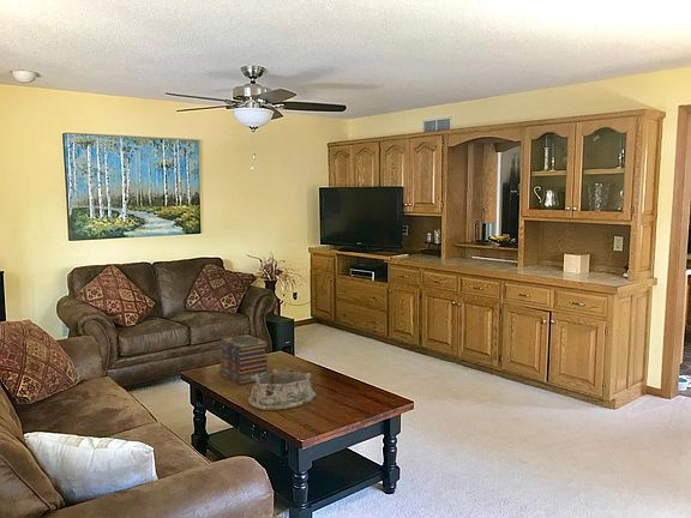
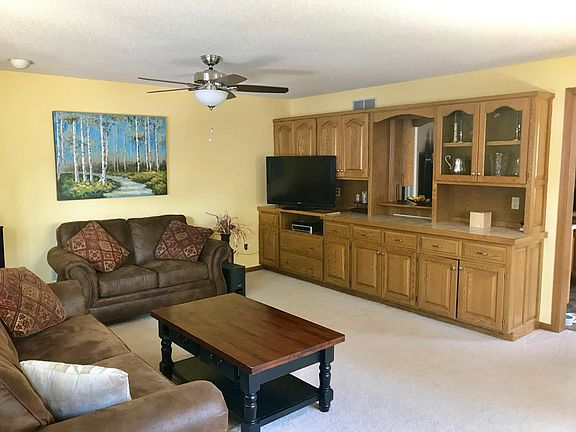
- book stack [217,333,270,386]
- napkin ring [247,368,318,411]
